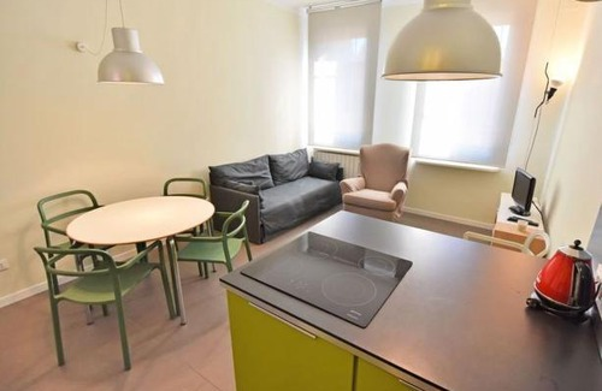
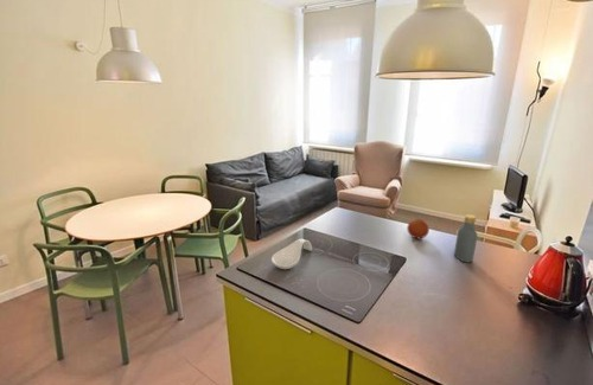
+ fruit [406,218,431,239]
+ vodka [453,213,479,263]
+ spoon rest [270,238,313,270]
